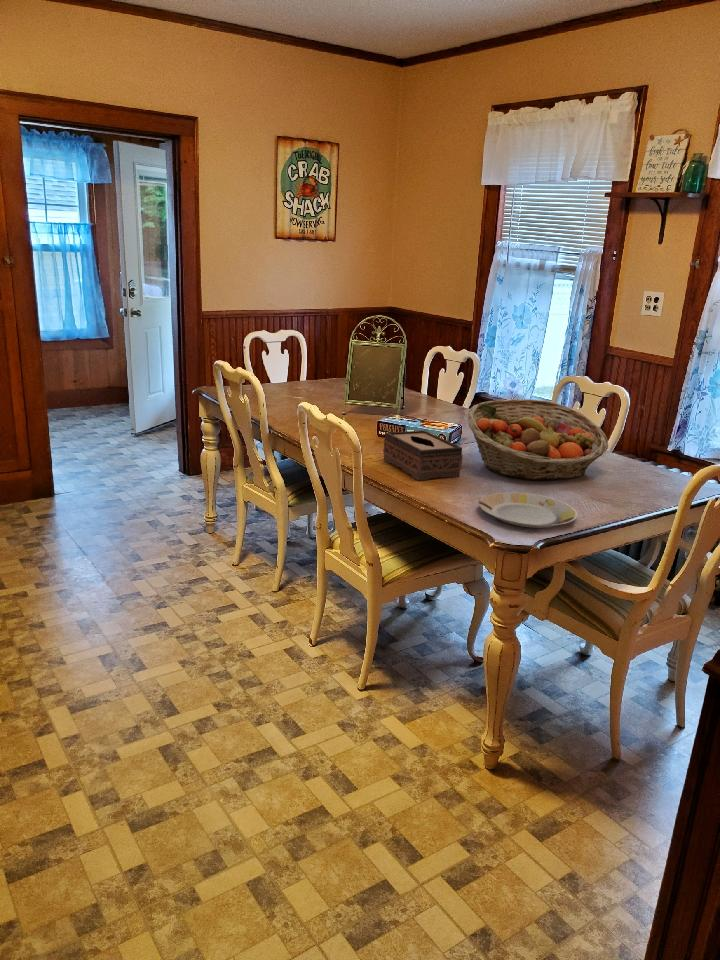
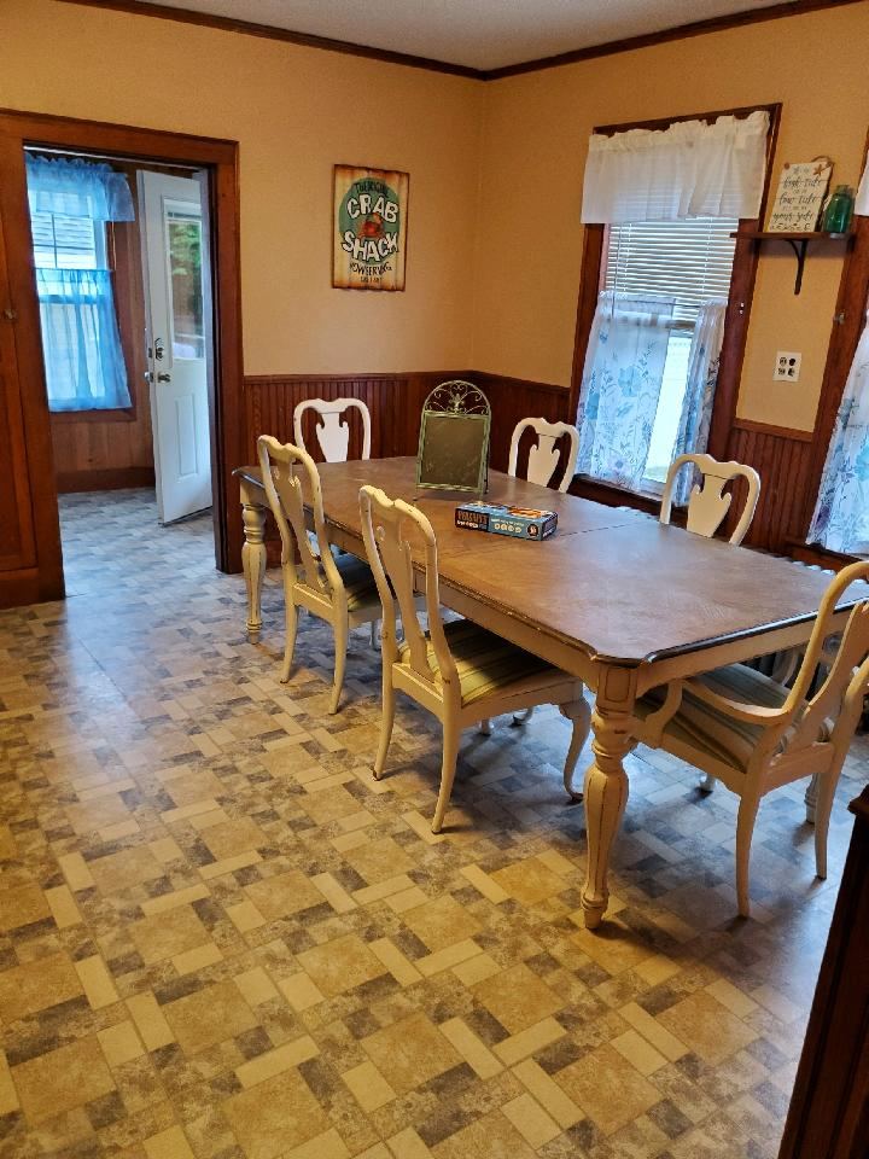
- tissue box [382,429,464,481]
- plate [478,491,578,529]
- fruit basket [466,398,609,481]
